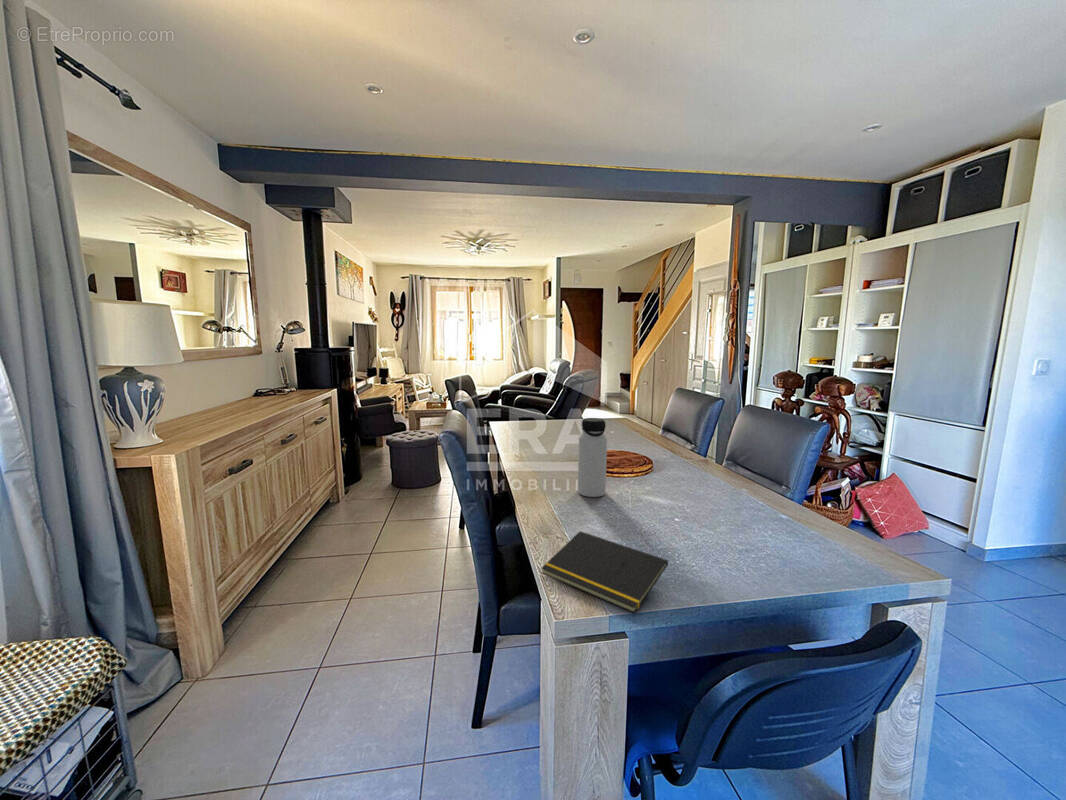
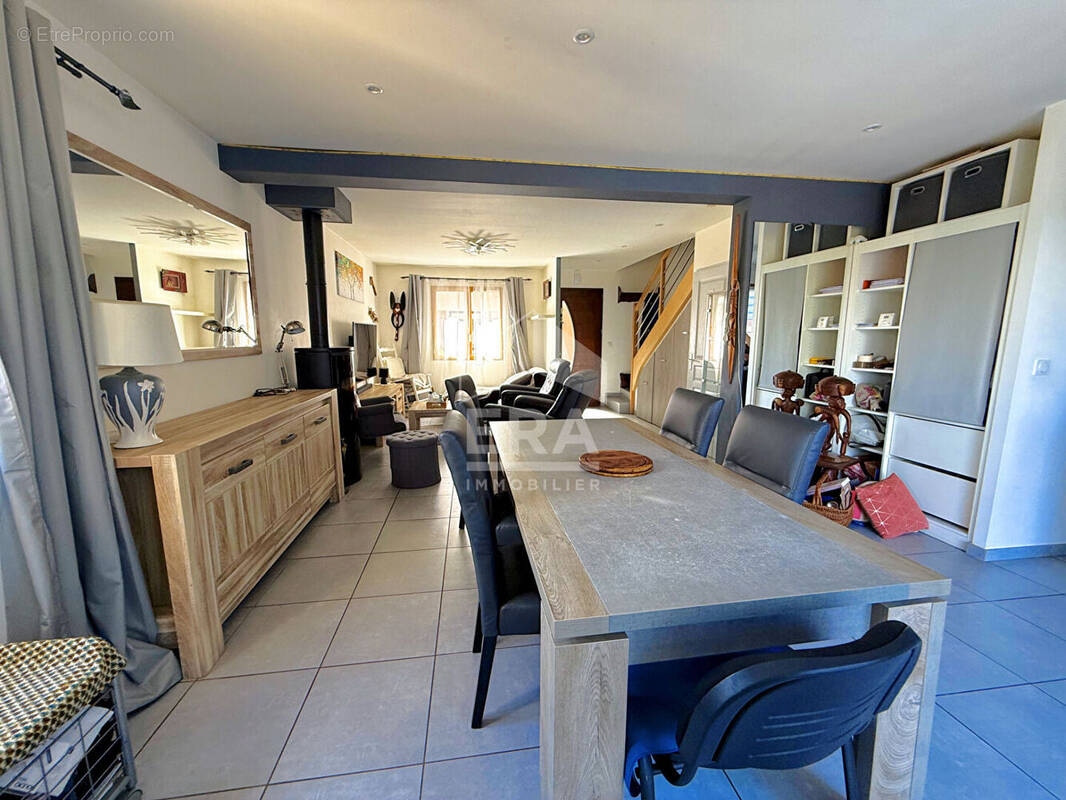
- notepad [540,530,669,614]
- water bottle [577,417,608,498]
